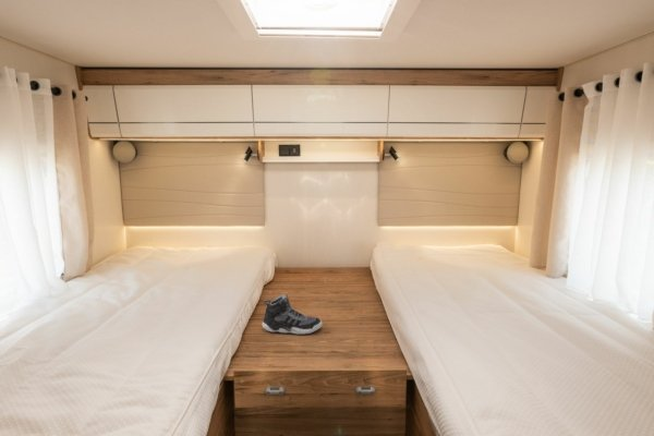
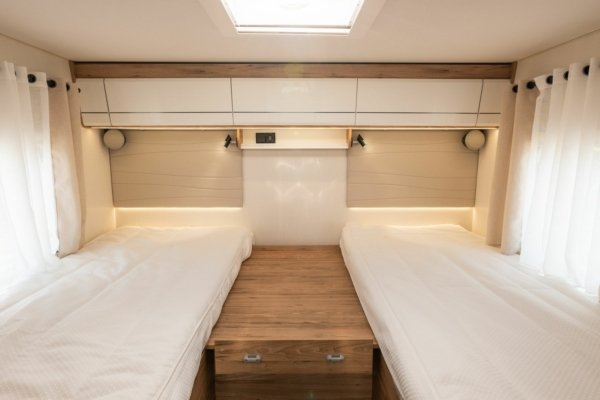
- sneaker [262,293,323,336]
